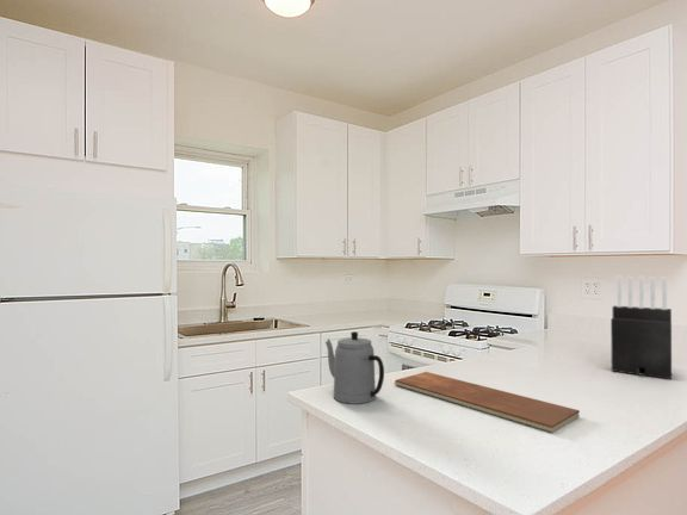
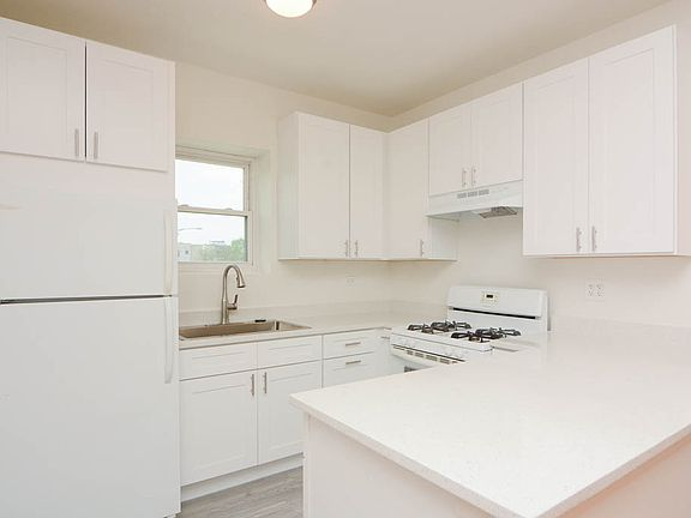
- chopping board [394,371,581,434]
- knife block [609,275,673,380]
- teapot [324,330,385,405]
